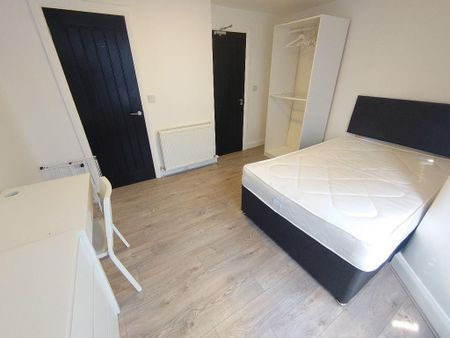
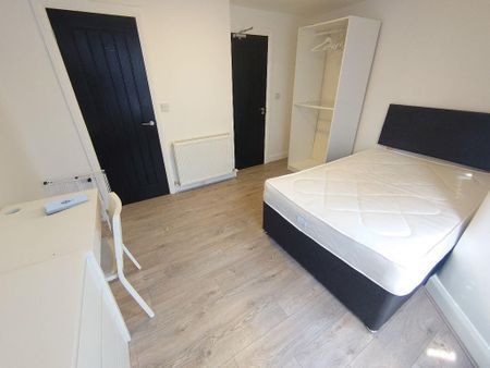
+ notepad [44,193,90,216]
